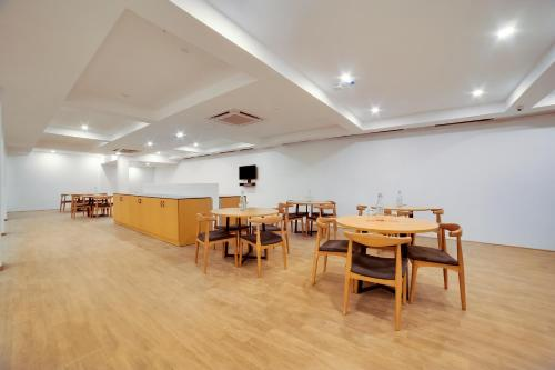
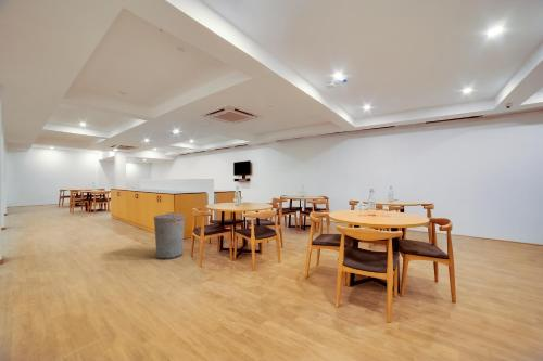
+ trash can [153,211,186,260]
